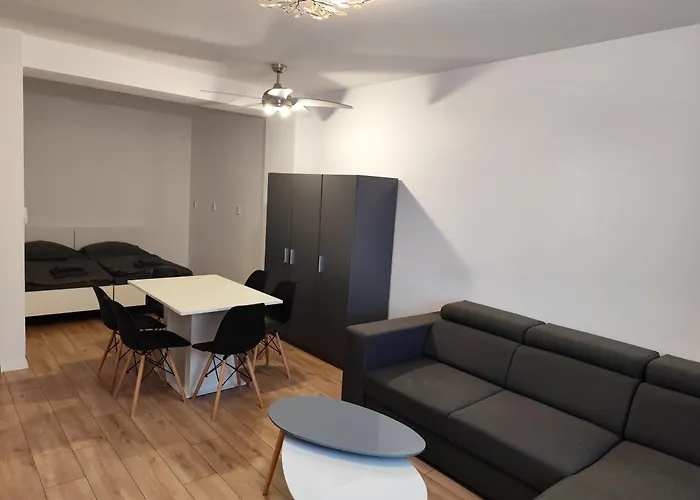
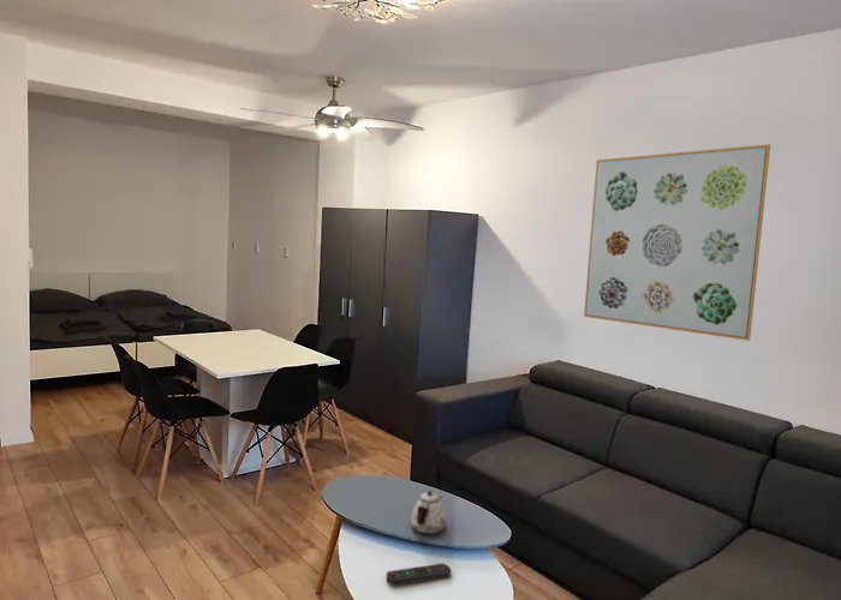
+ wall art [583,143,771,342]
+ remote control [386,562,452,587]
+ teapot [410,490,447,535]
